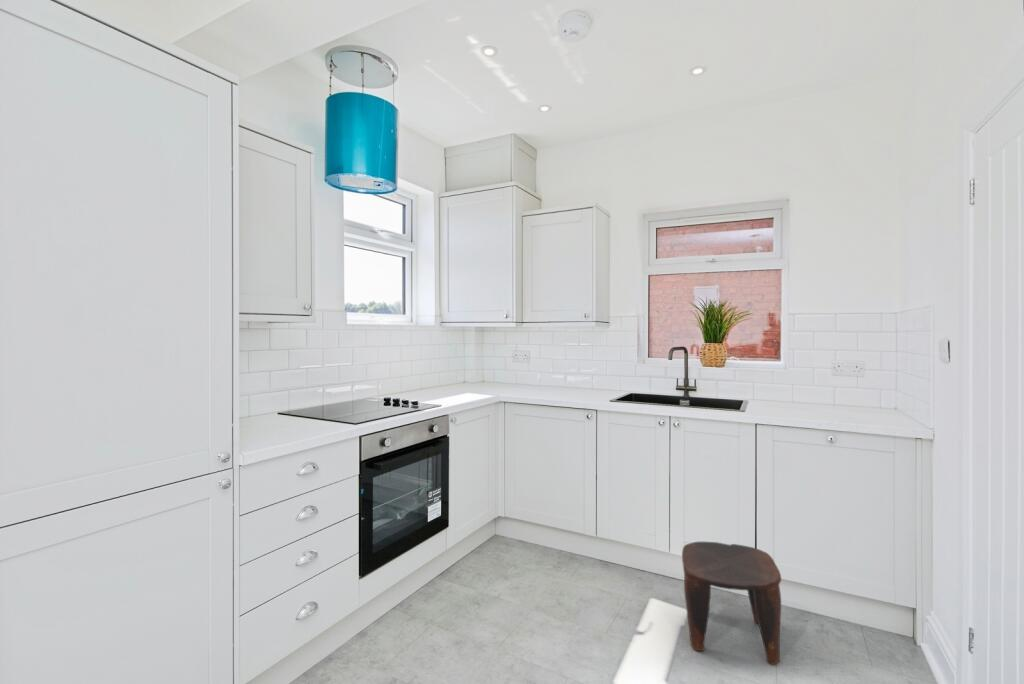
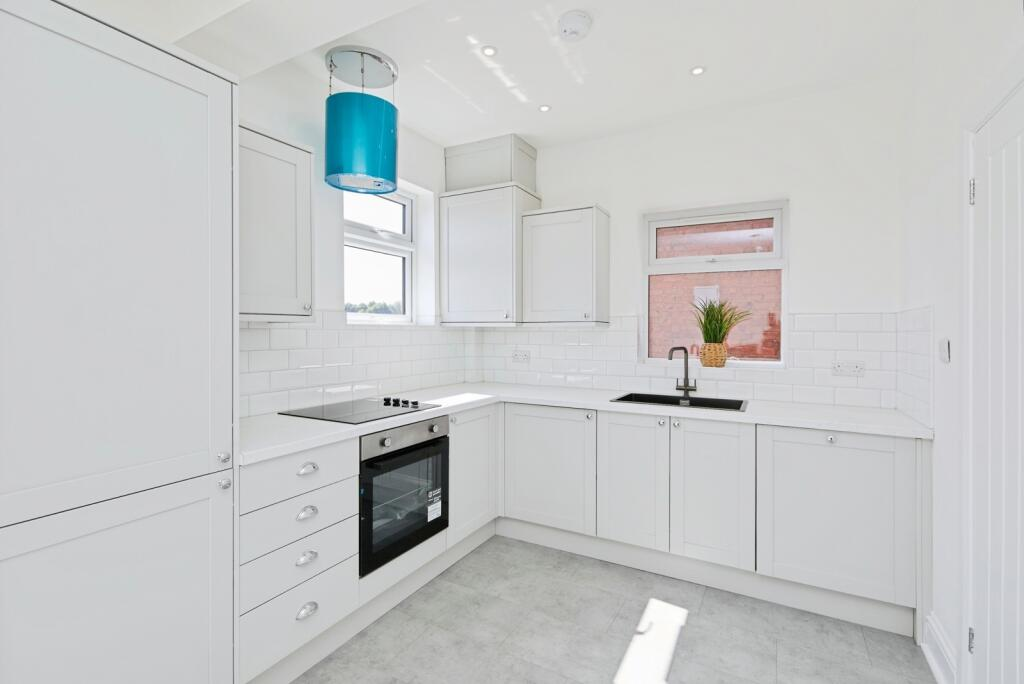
- stool [681,541,782,666]
